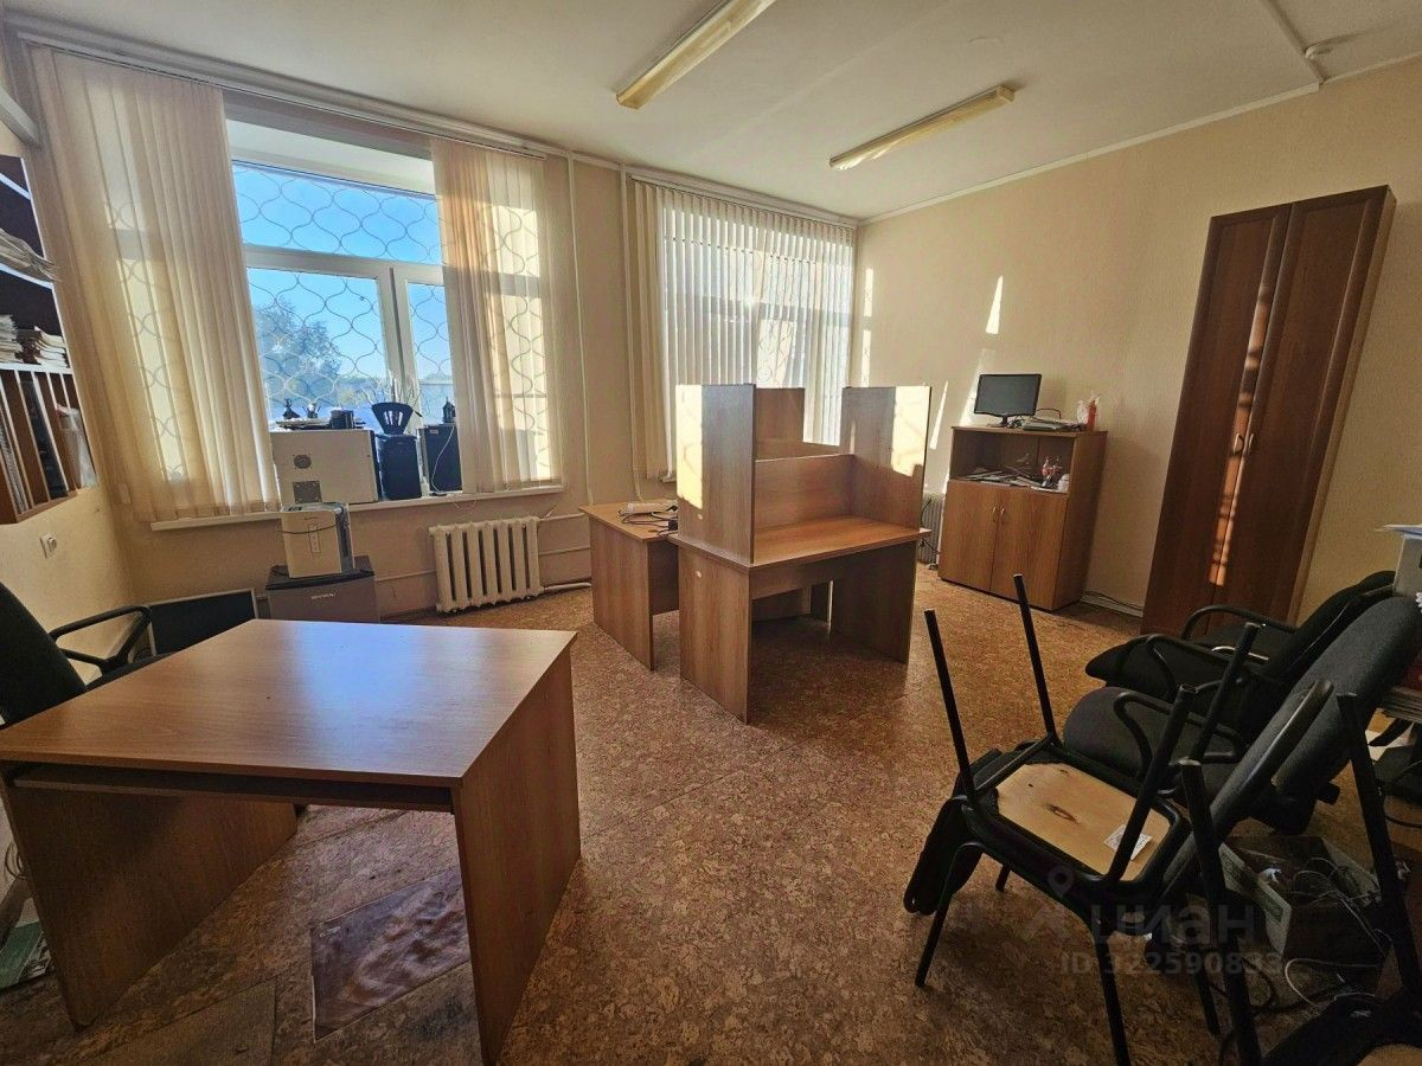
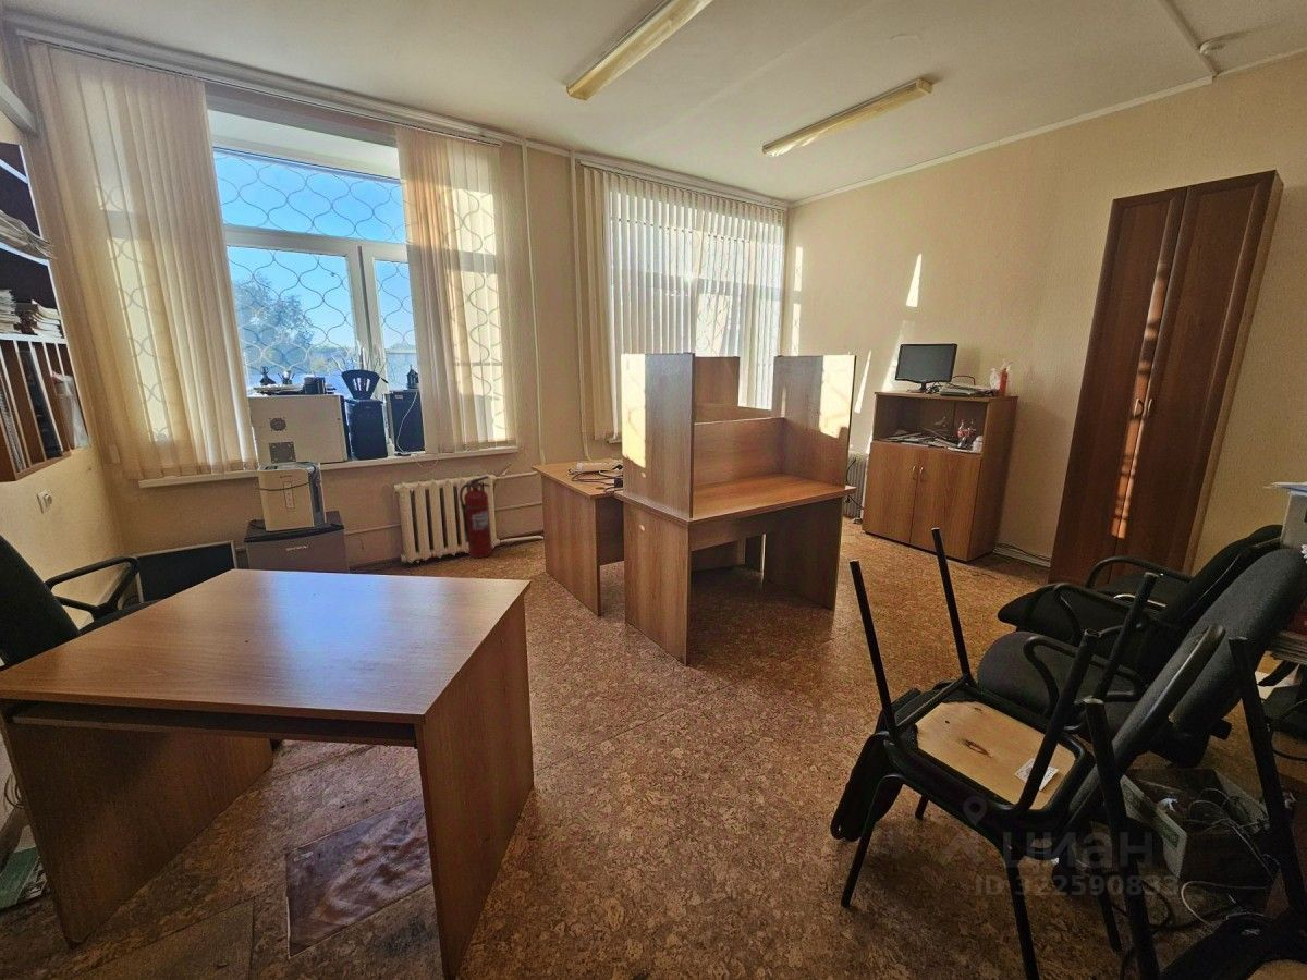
+ fire extinguisher [459,475,493,559]
